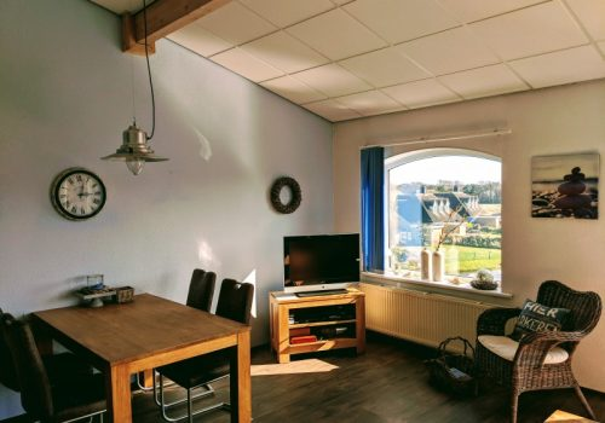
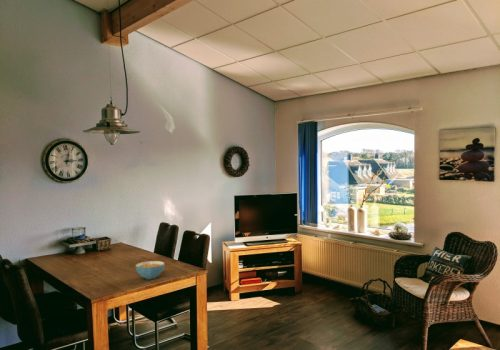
+ cereal bowl [134,260,166,280]
